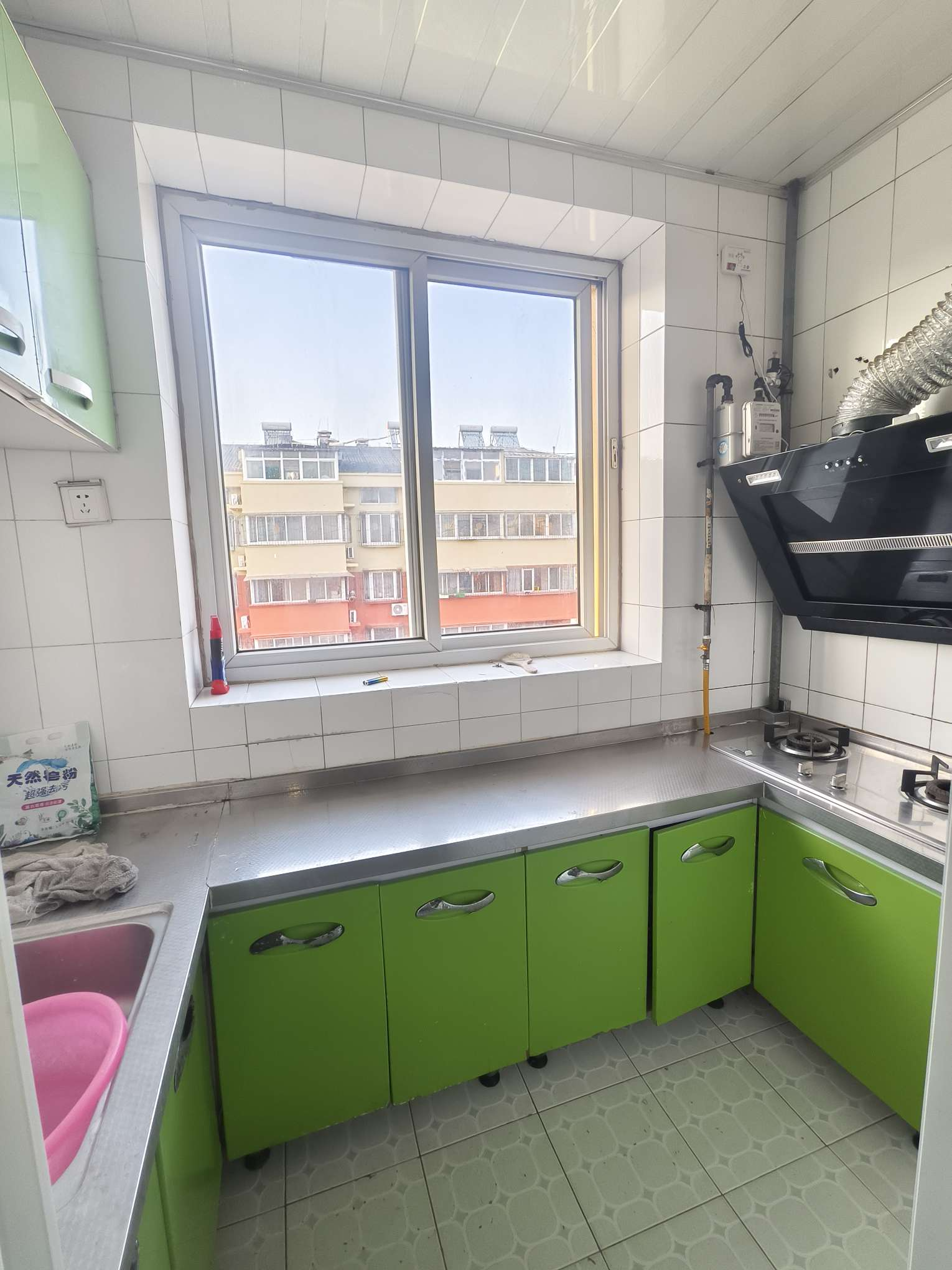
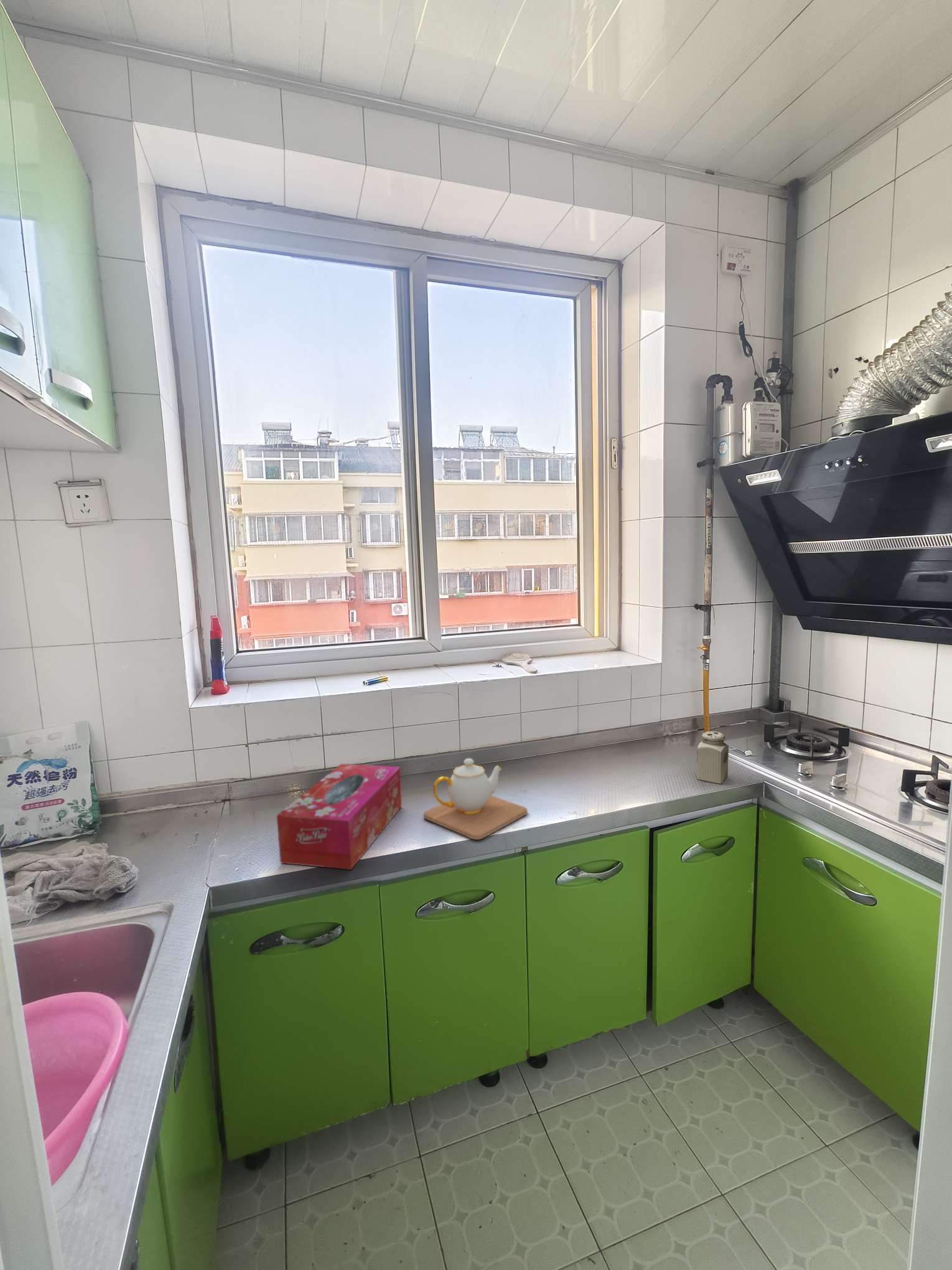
+ teapot [423,758,528,840]
+ salt shaker [696,731,729,784]
+ tissue box [276,763,402,870]
